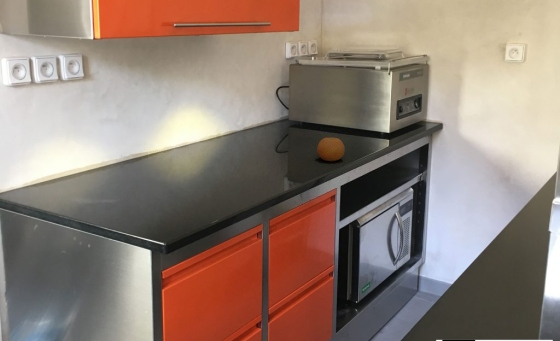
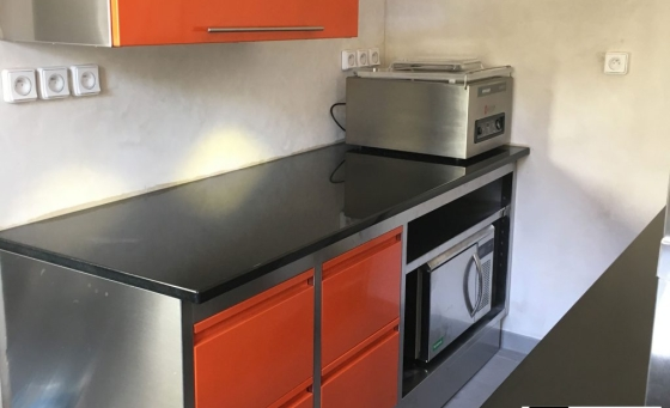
- fruit [316,137,346,162]
